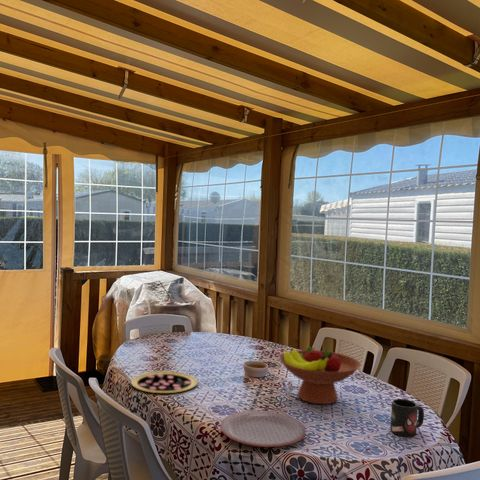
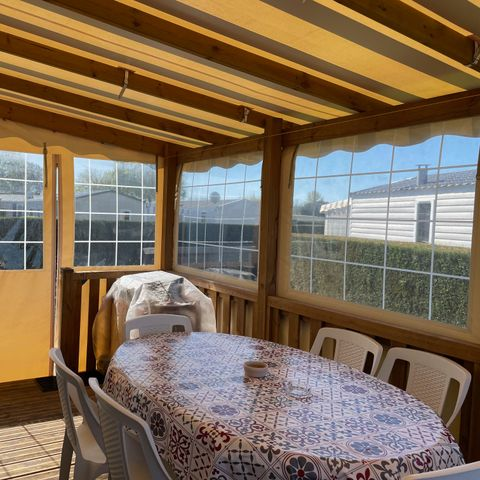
- mug [389,398,425,438]
- pizza [130,370,198,394]
- fruit bowl [279,346,361,405]
- plate [219,409,307,448]
